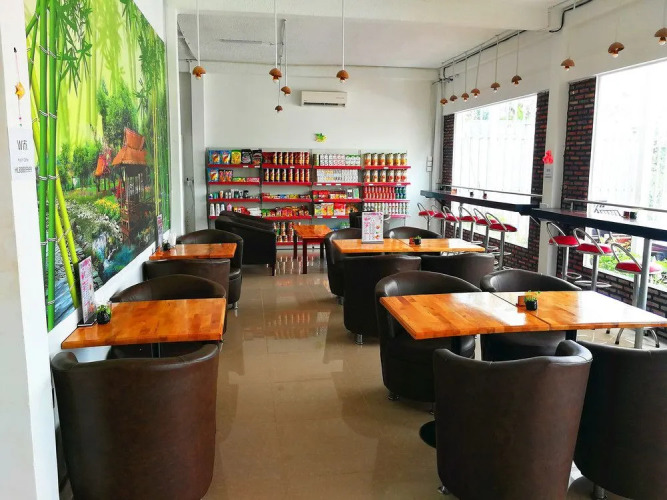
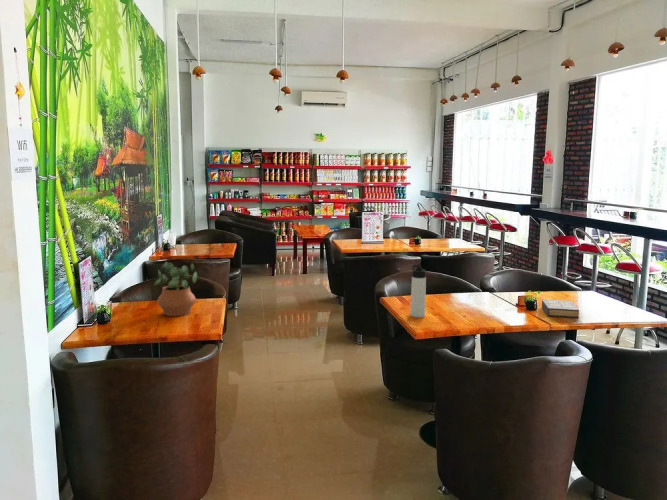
+ hardback book [541,298,580,319]
+ potted plant [153,261,198,317]
+ thermos bottle [409,264,427,319]
